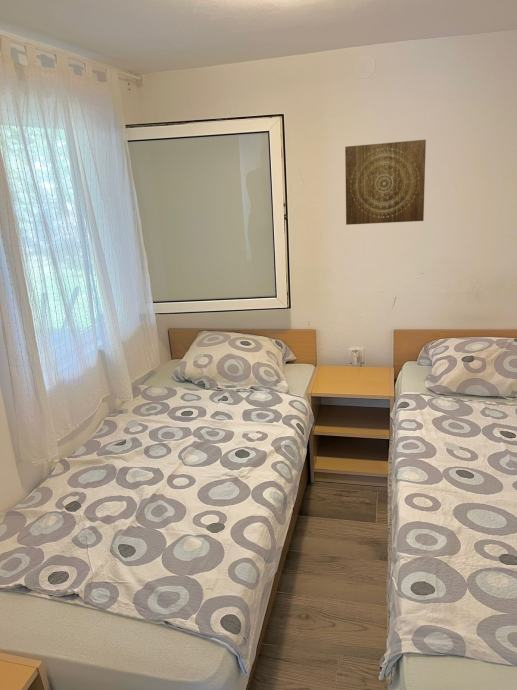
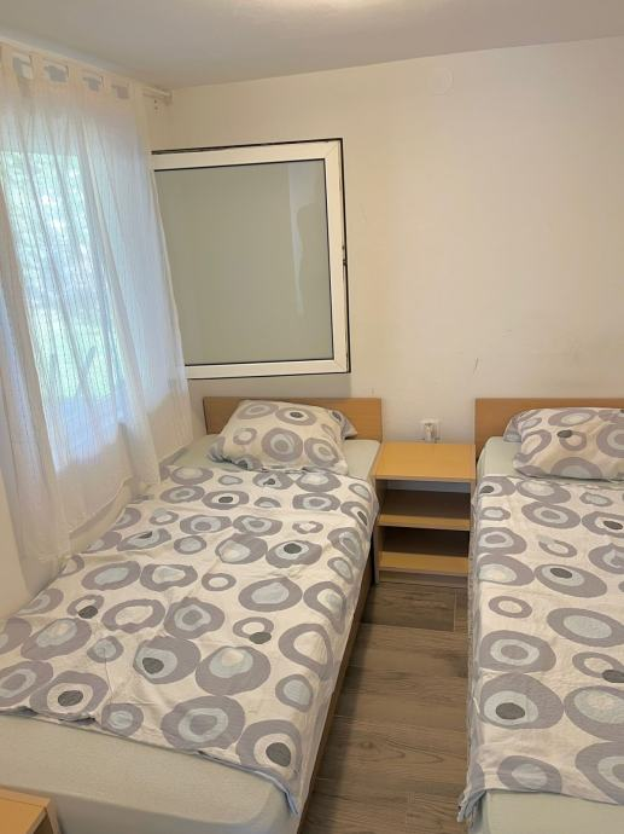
- wall art [344,139,427,226]
